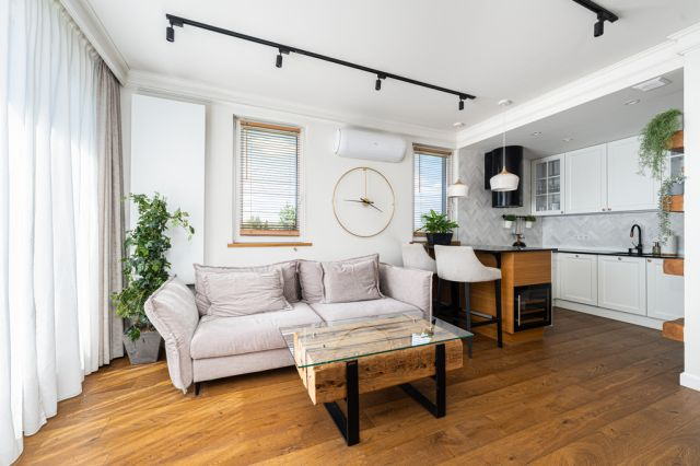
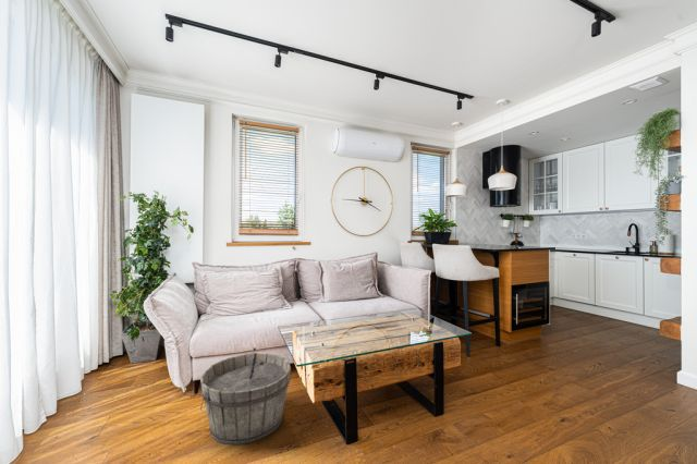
+ wooden bucket [199,346,292,445]
